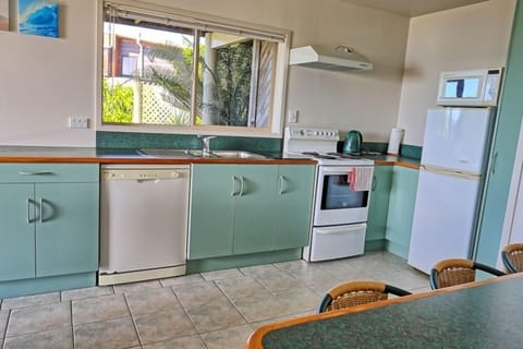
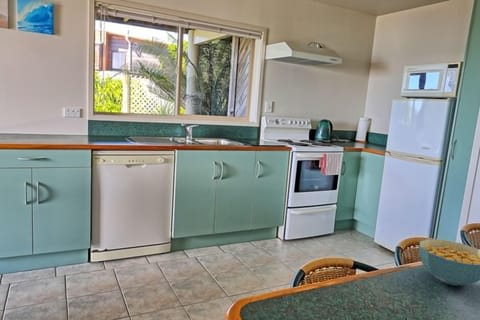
+ cereal bowl [418,238,480,287]
